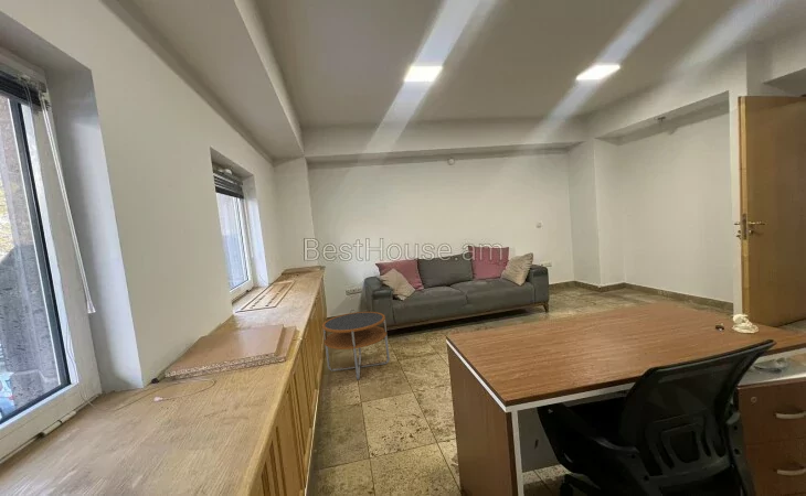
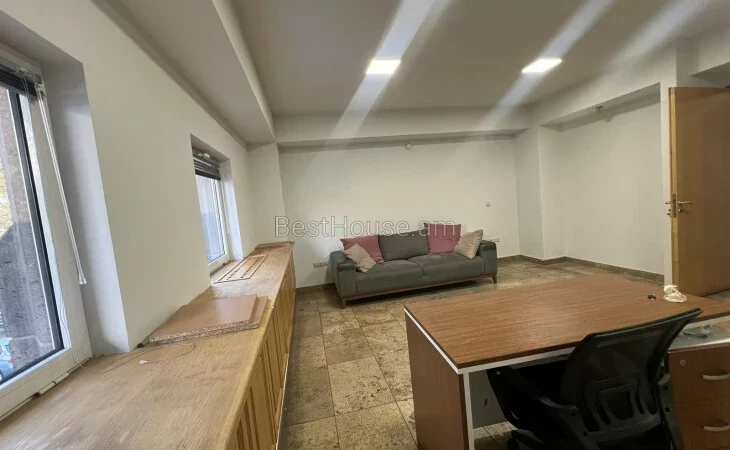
- side table [321,311,391,380]
